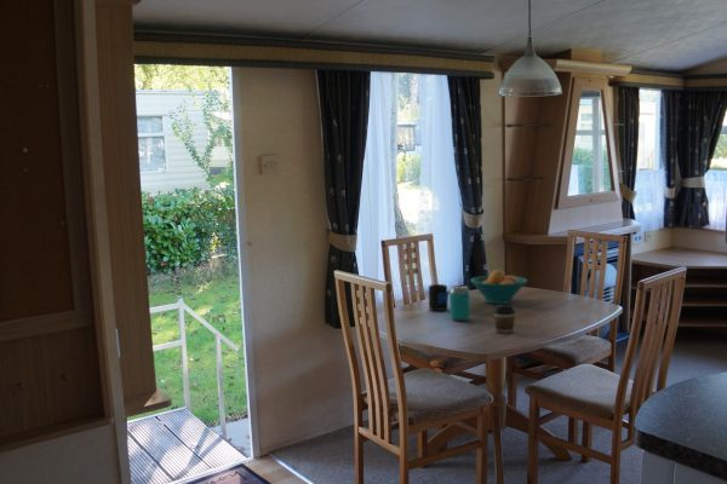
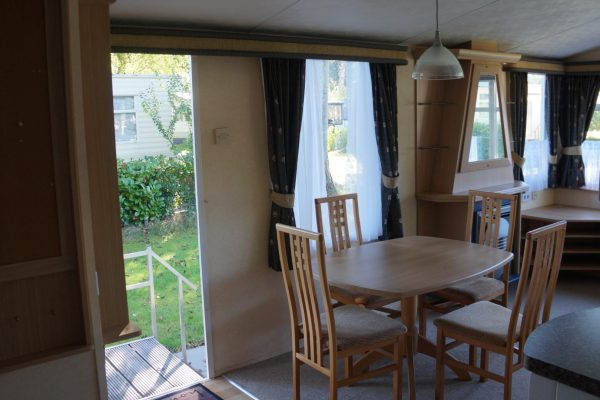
- fruit bowl [469,269,528,305]
- coffee cup [492,302,517,335]
- beverage can [448,284,471,322]
- mug [428,283,450,312]
